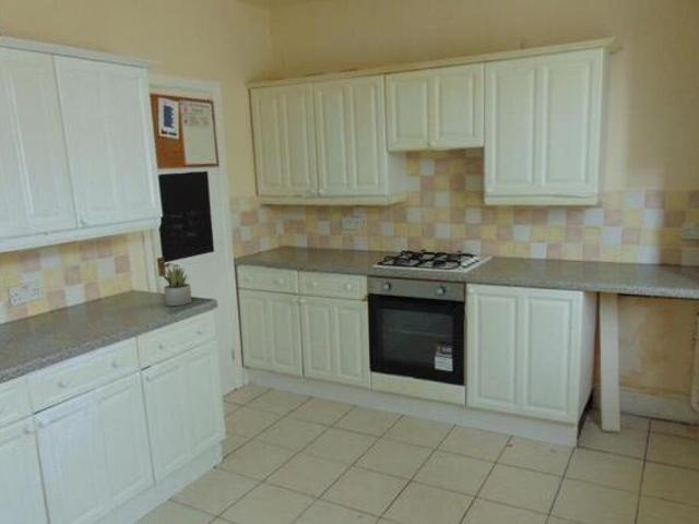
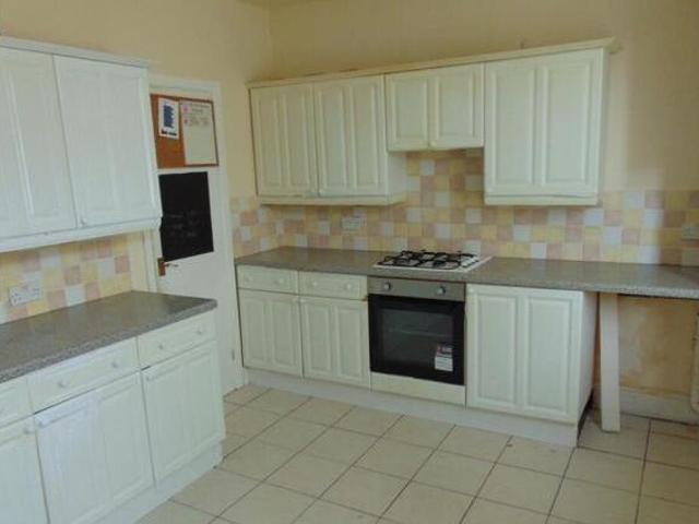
- succulent plant [161,262,192,307]
